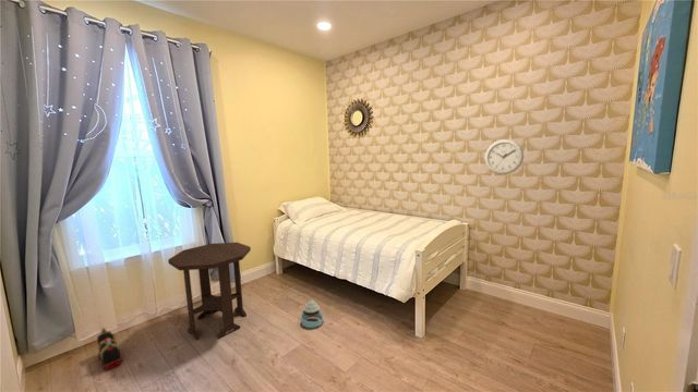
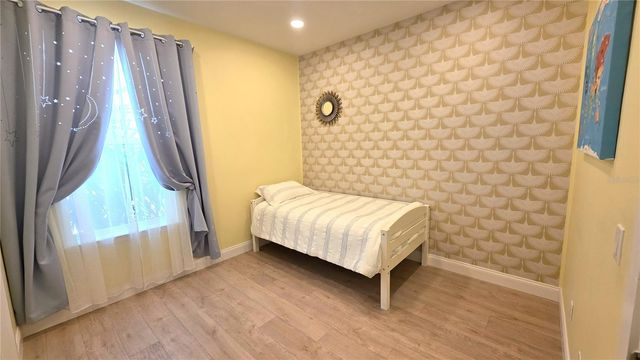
- wall clock [484,138,525,175]
- stacking toy [300,298,324,329]
- side table [167,242,252,340]
- toy train [96,327,124,371]
